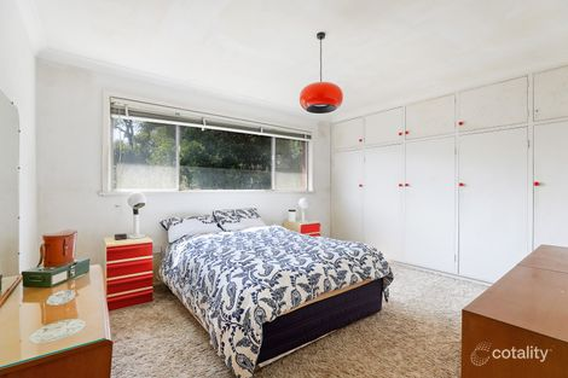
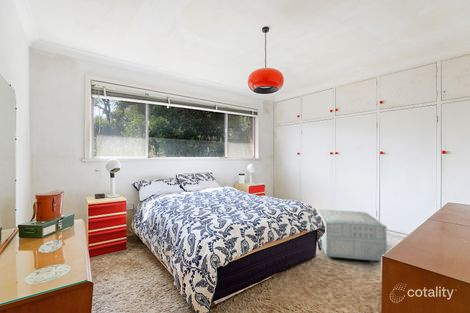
+ ottoman [317,209,388,263]
